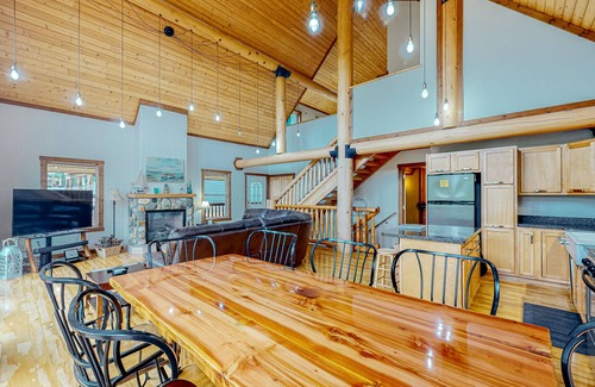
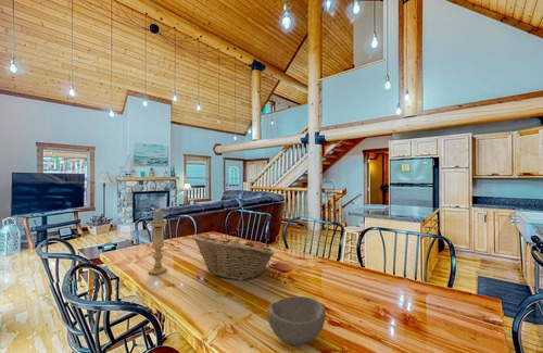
+ candle holder [148,210,168,275]
+ bowl [266,295,327,345]
+ fruit basket [191,234,276,281]
